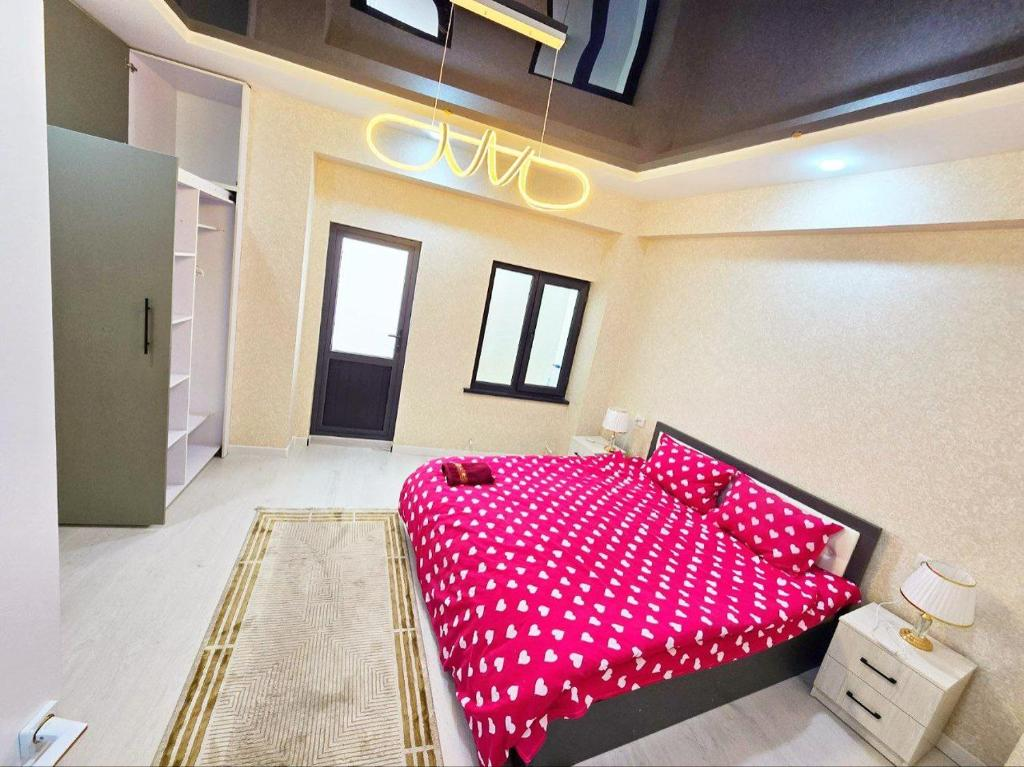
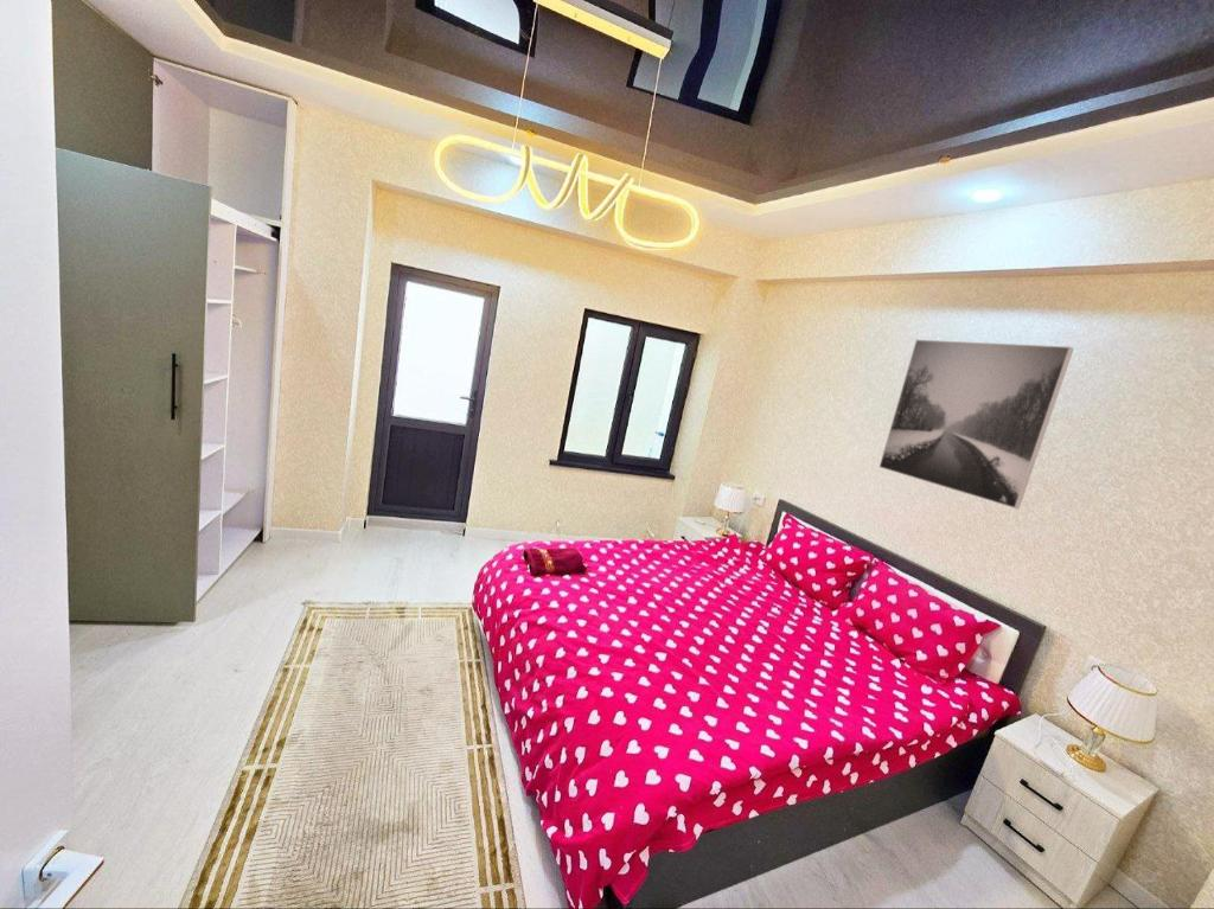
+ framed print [878,339,1075,510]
